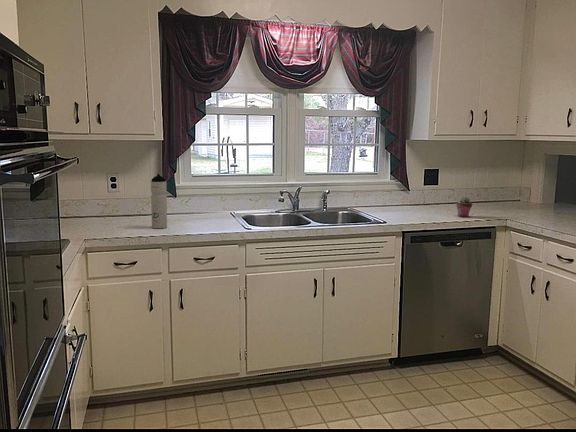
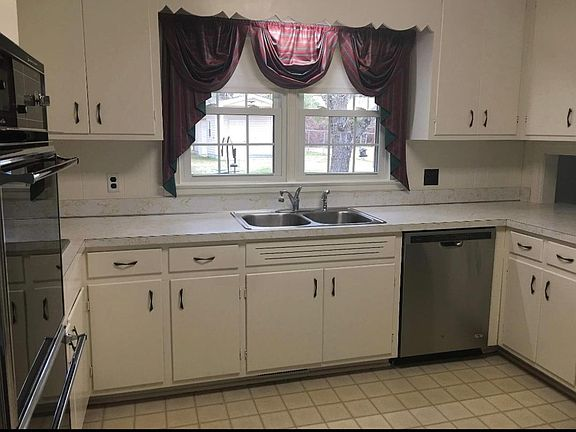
- water bottle [150,173,168,229]
- potted succulent [455,196,473,218]
